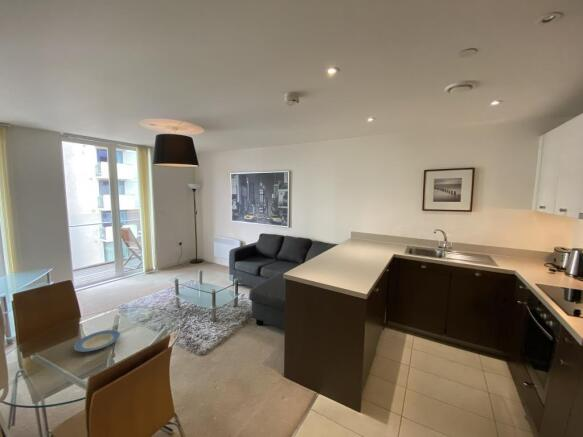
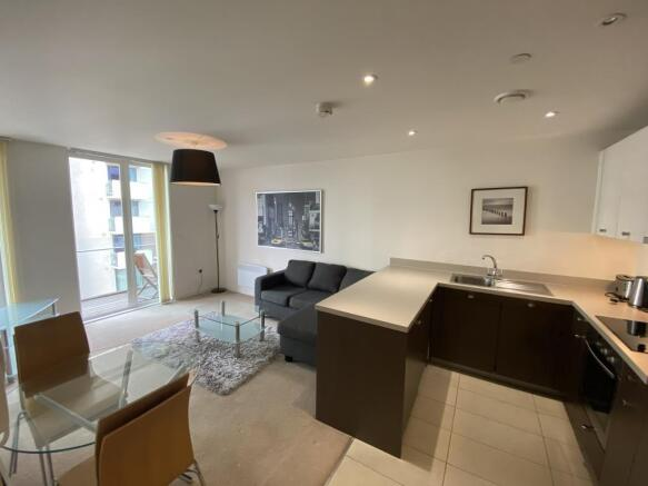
- plate [73,329,121,353]
